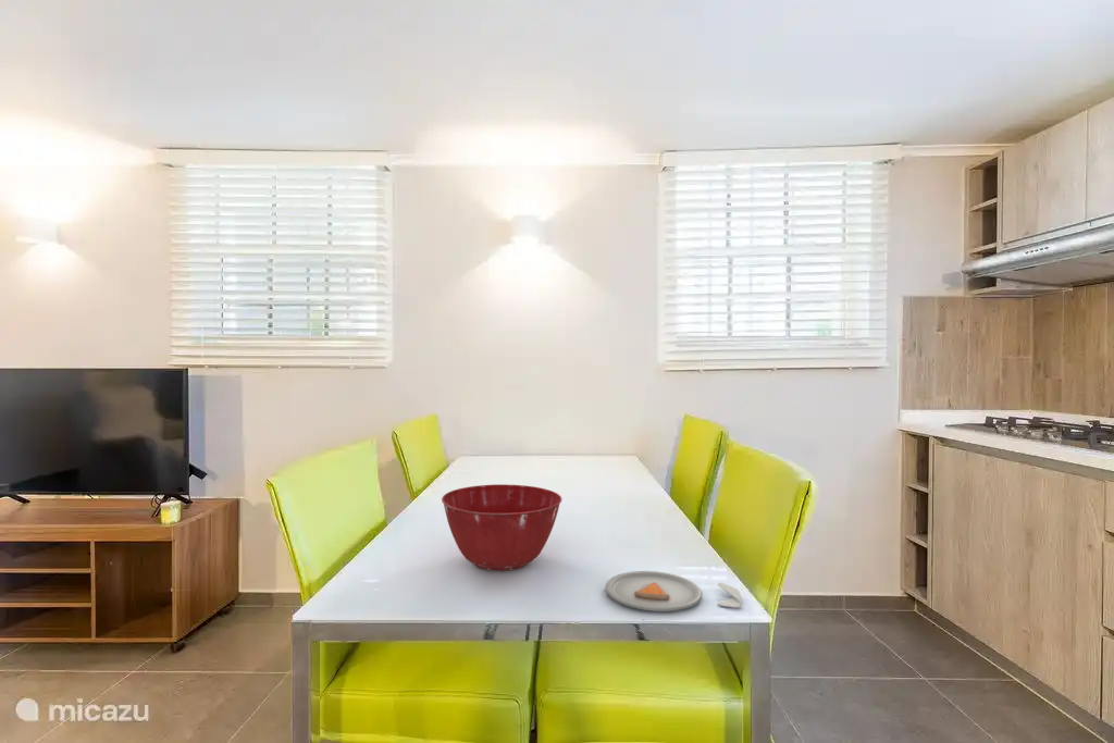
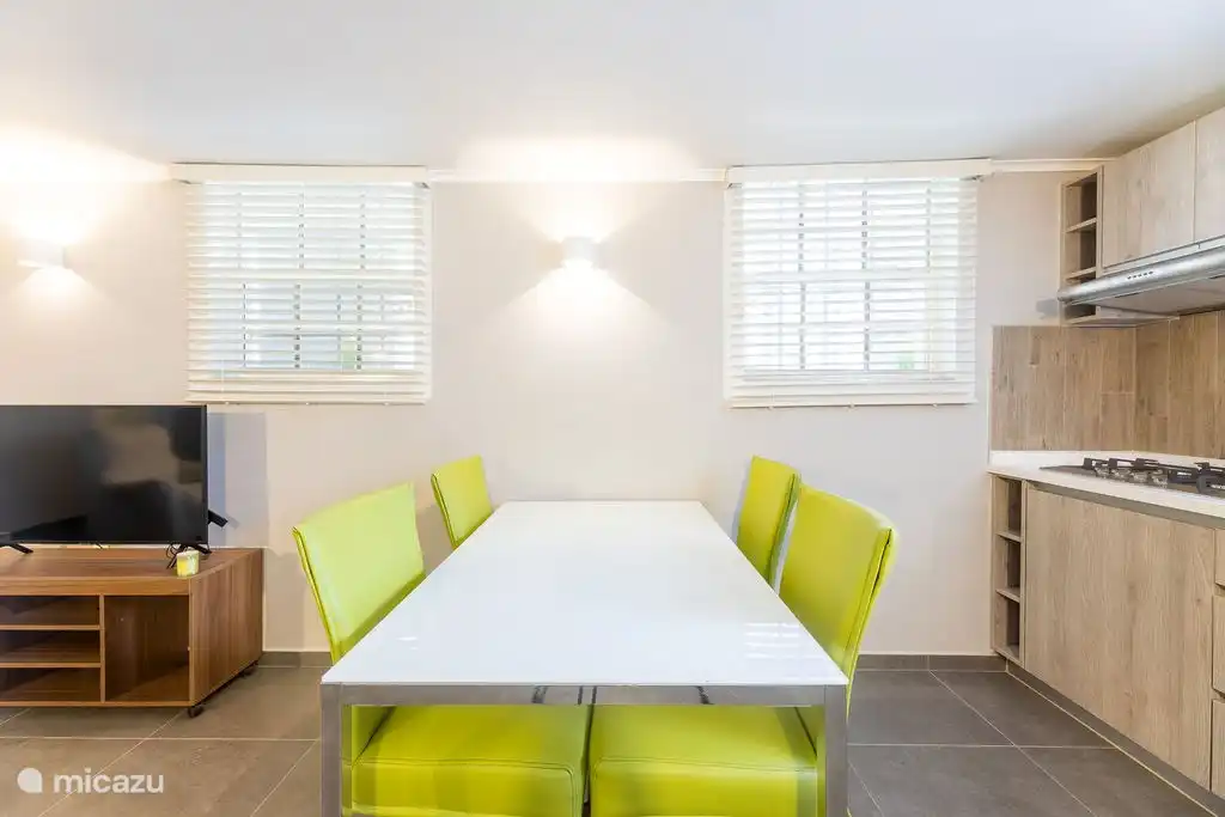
- dinner plate [605,570,743,612]
- mixing bowl [441,483,562,572]
